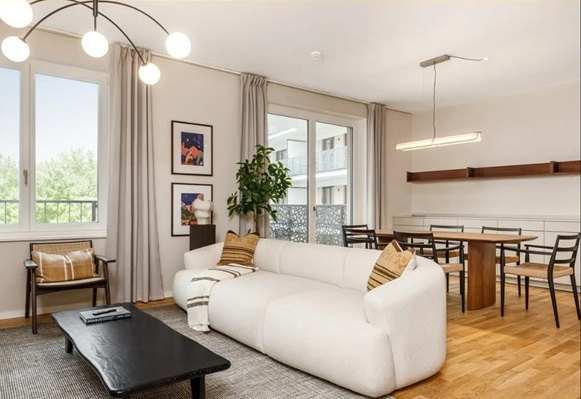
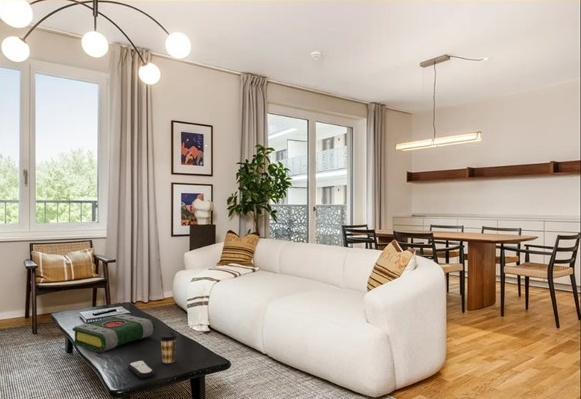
+ coffee cup [159,332,178,364]
+ book [71,313,156,353]
+ remote control [127,360,155,379]
